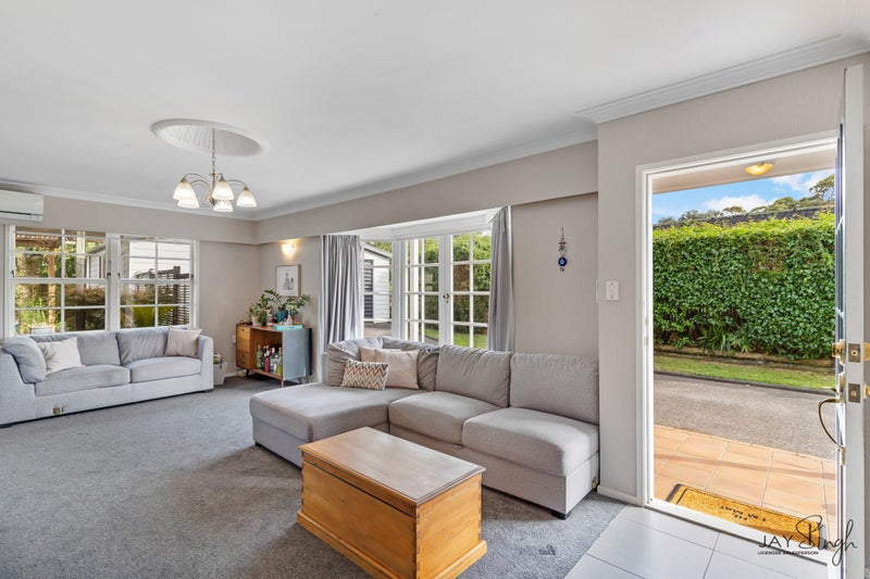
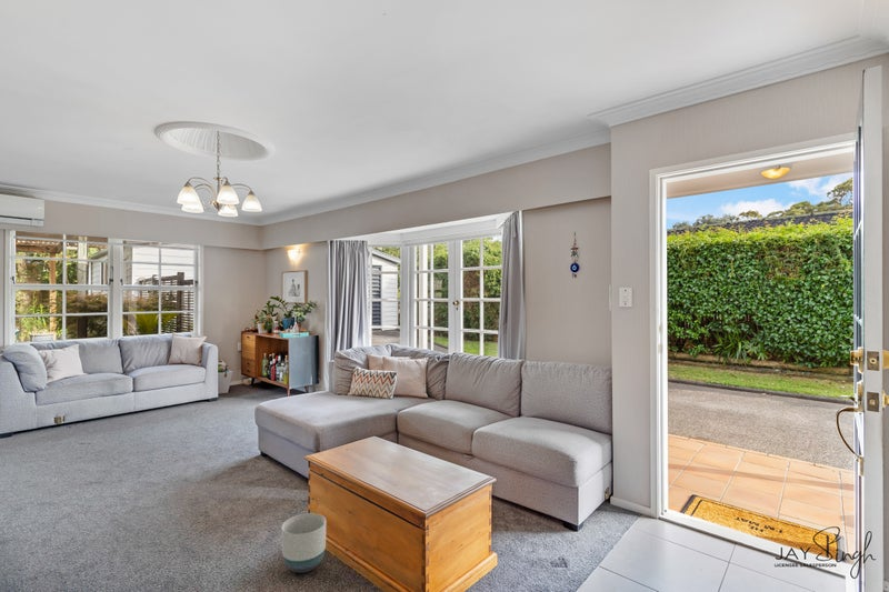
+ planter [281,512,327,574]
